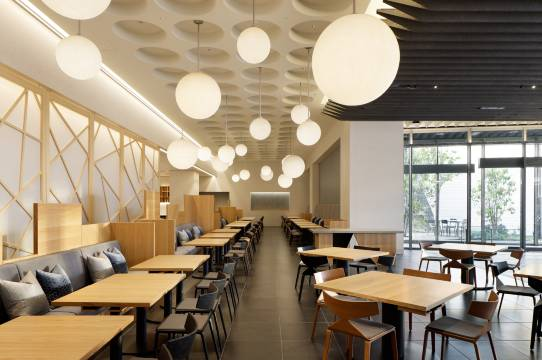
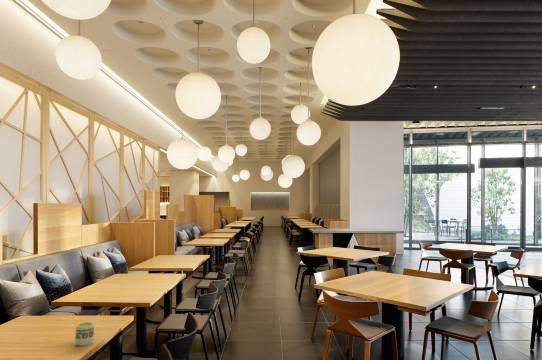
+ cup [74,321,95,347]
